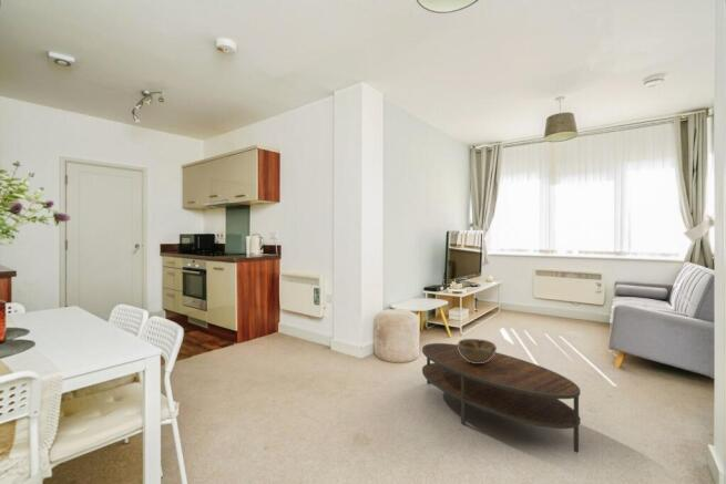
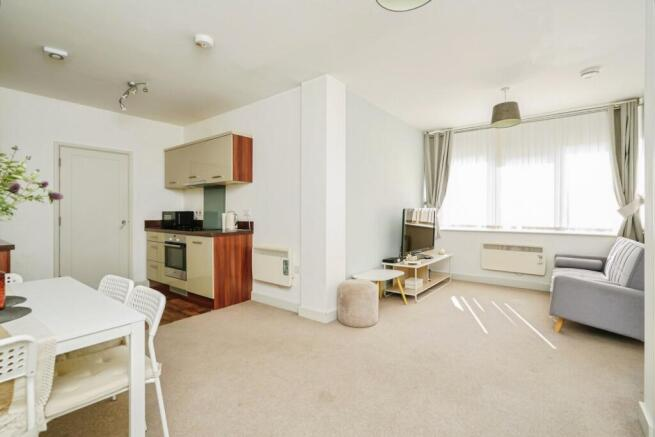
- coffee table [421,342,581,454]
- decorative bowl [457,338,498,363]
